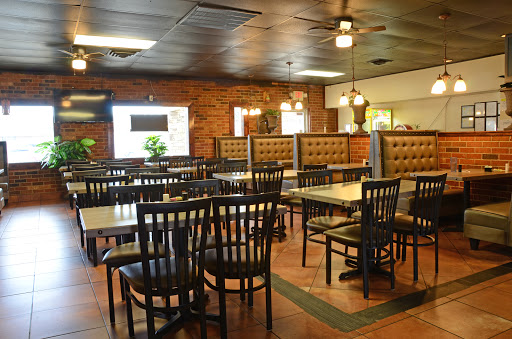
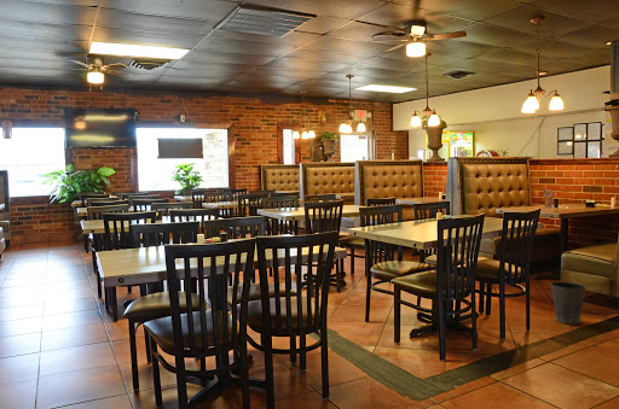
+ waste basket [550,281,586,326]
